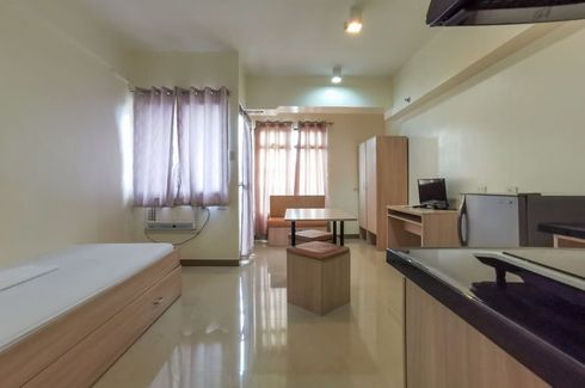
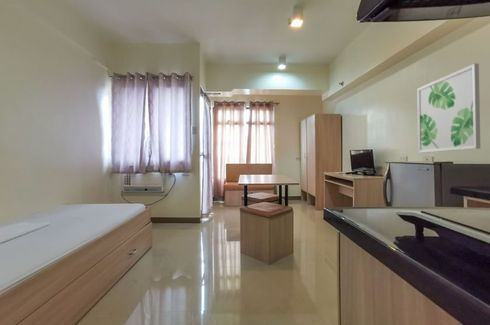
+ wall art [416,62,481,154]
